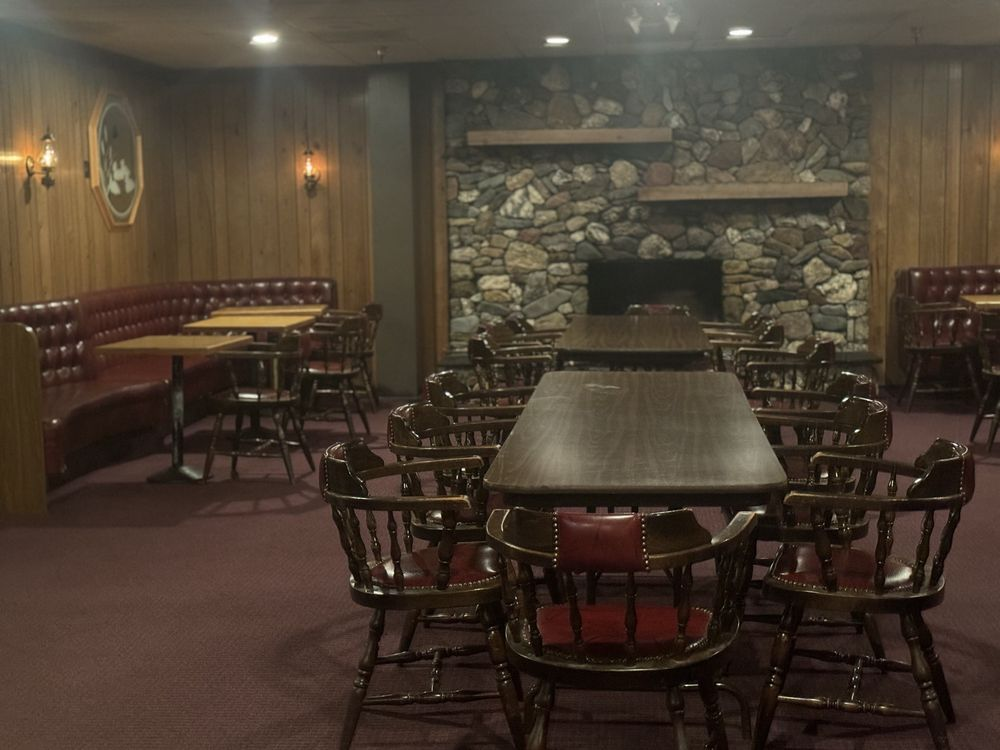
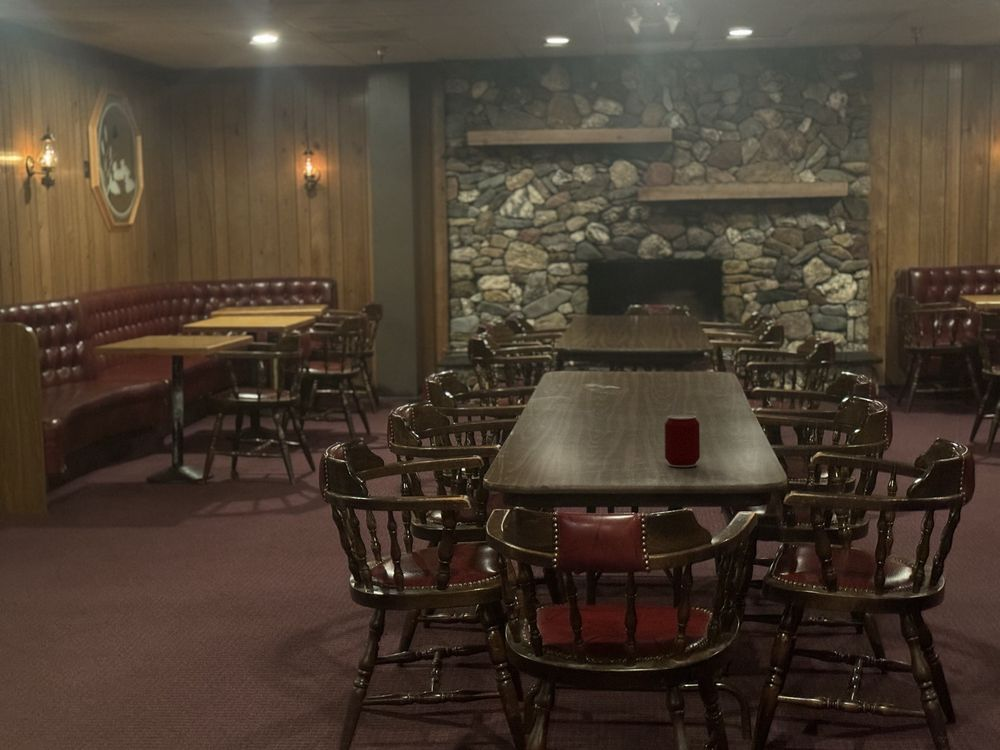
+ can [664,414,701,468]
